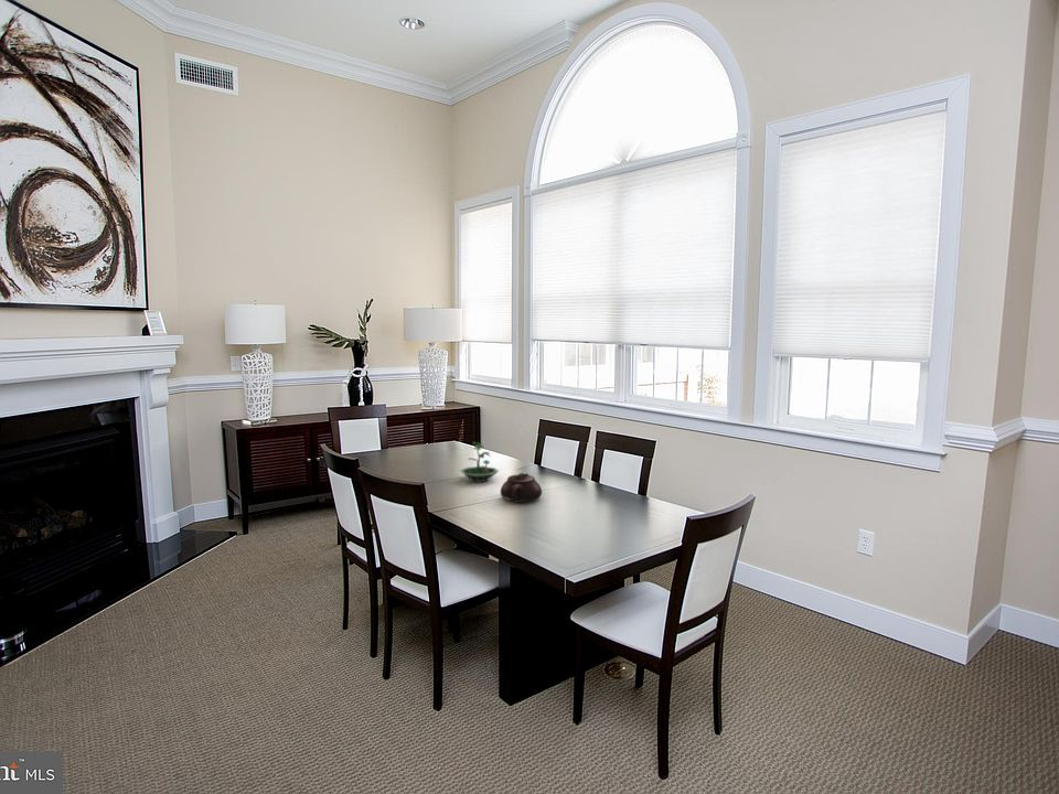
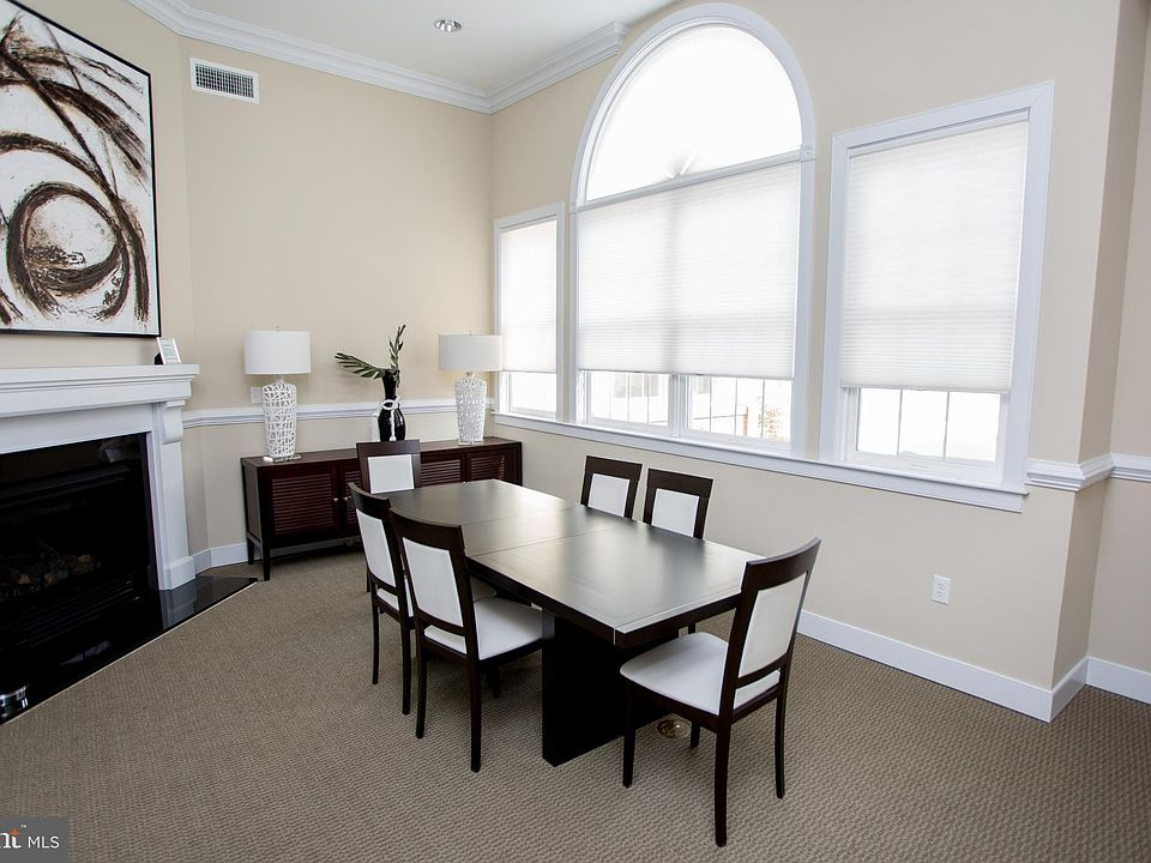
- terrarium [459,441,500,483]
- teapot [500,472,543,504]
